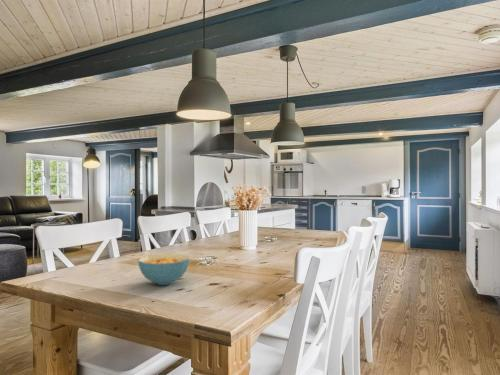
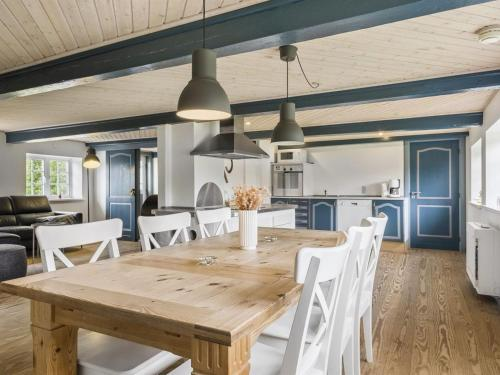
- cereal bowl [137,253,190,286]
